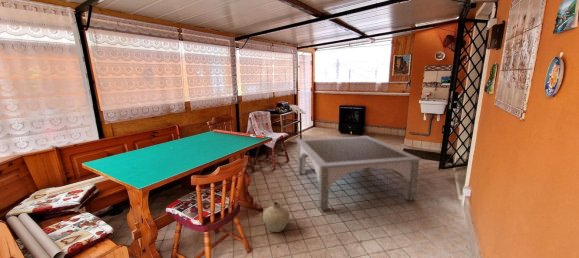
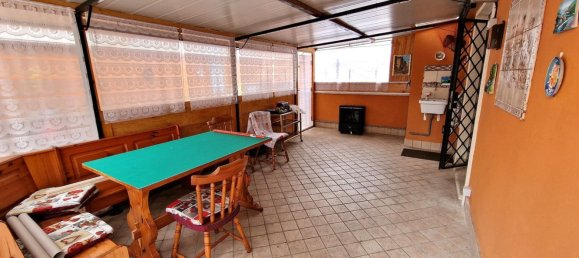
- ceramic jug [262,200,291,233]
- coffee table [295,135,422,211]
